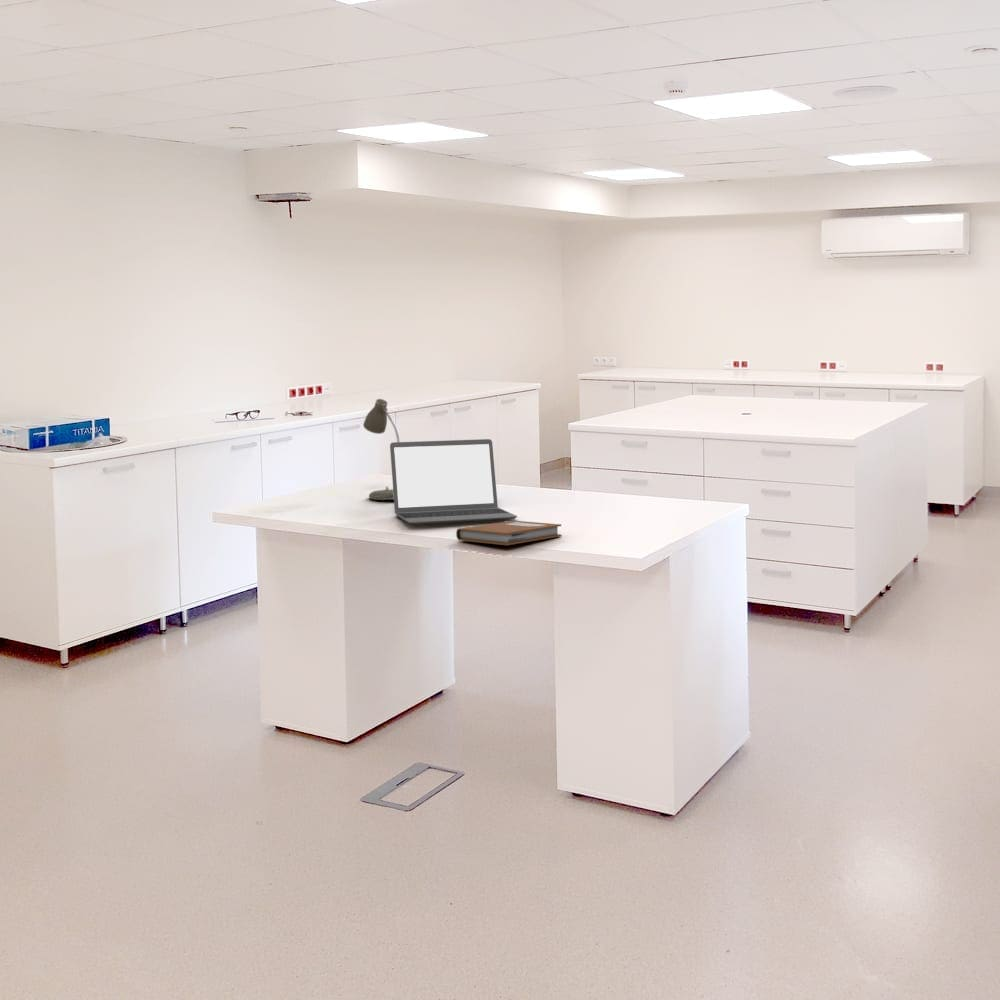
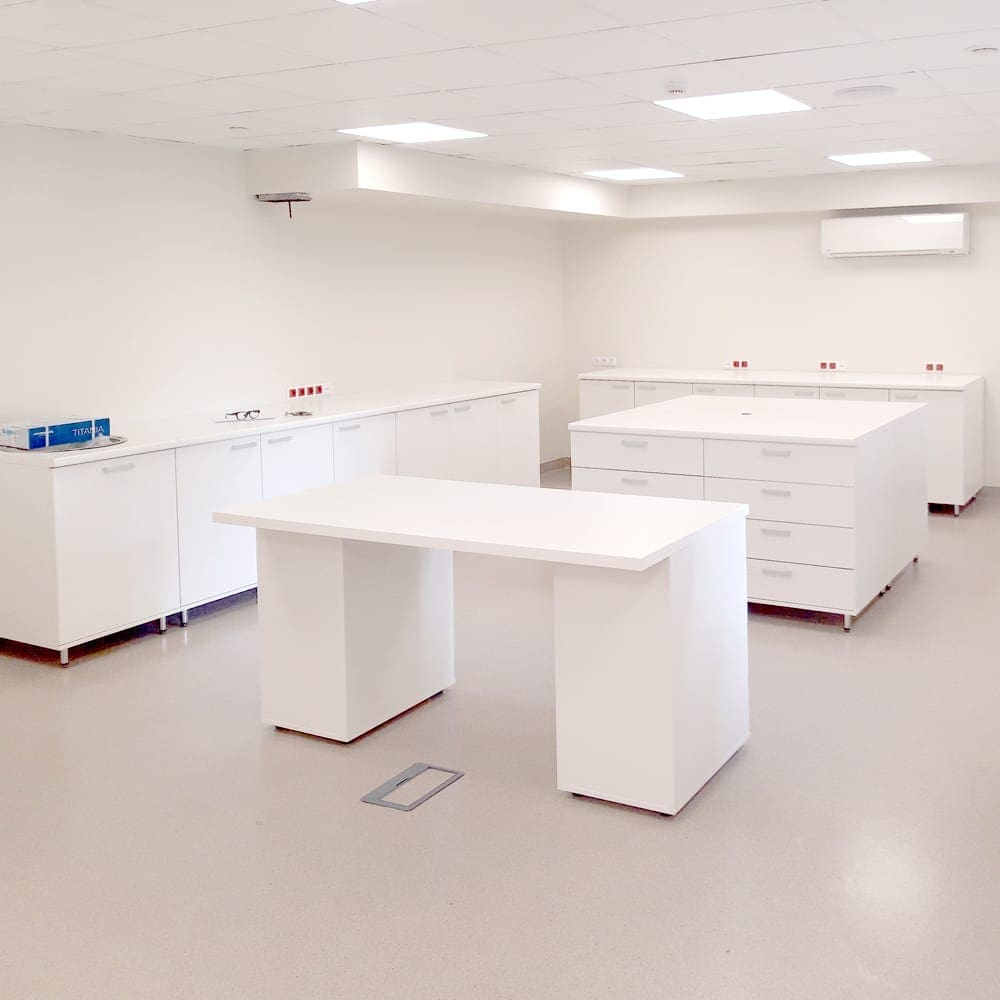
- laptop [389,438,518,525]
- desk lamp [362,398,400,501]
- notebook [455,520,563,546]
